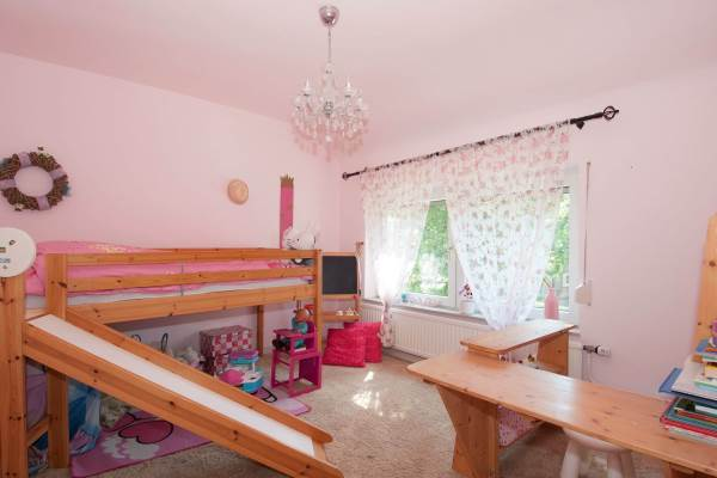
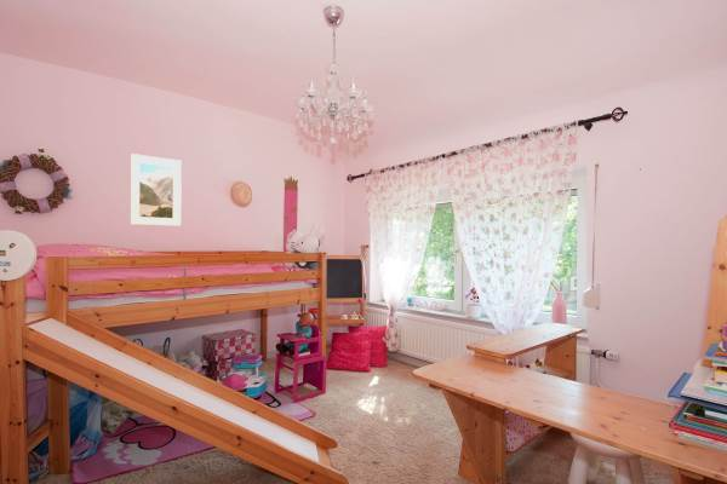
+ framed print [128,152,183,227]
